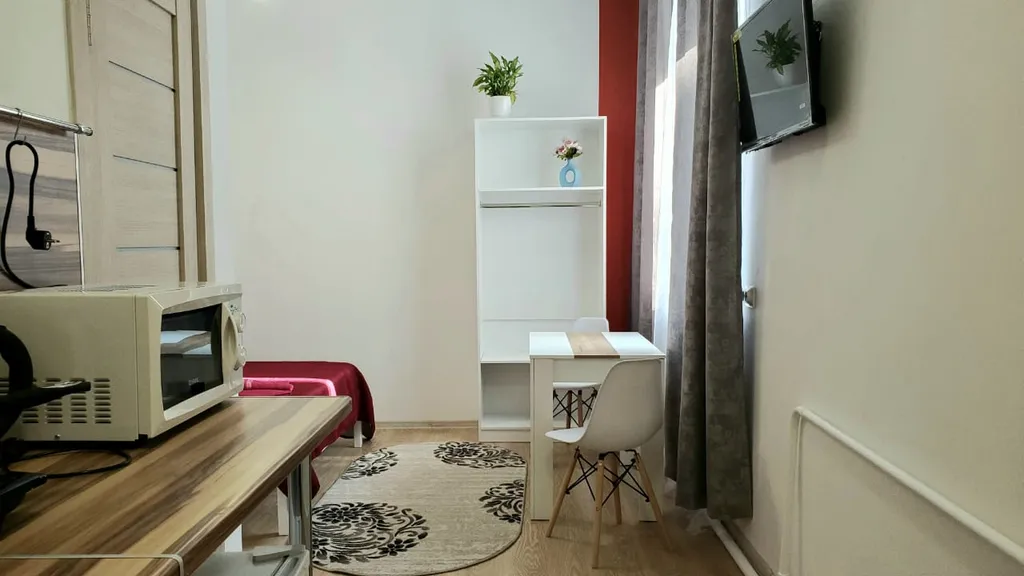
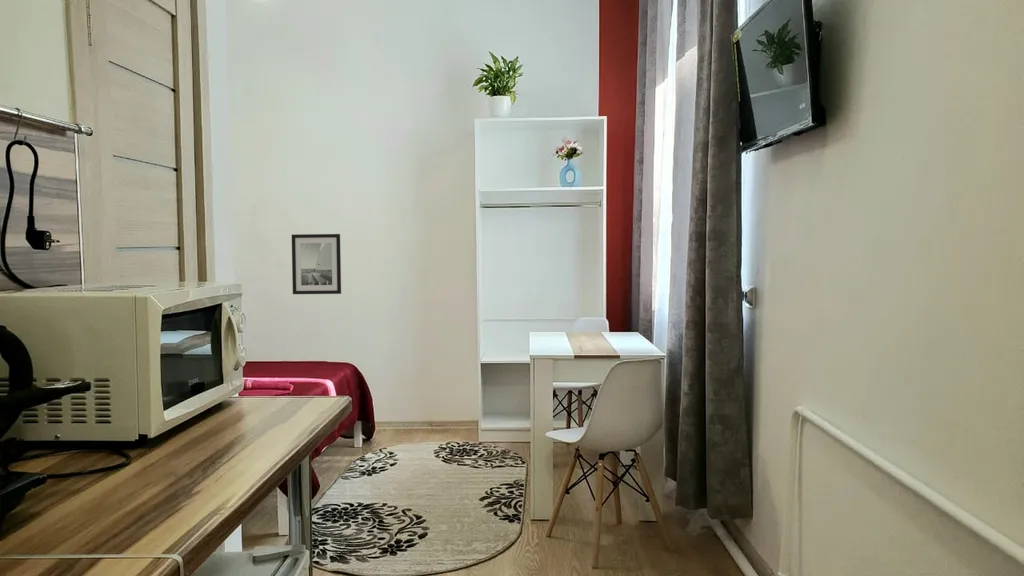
+ wall art [291,233,342,295]
